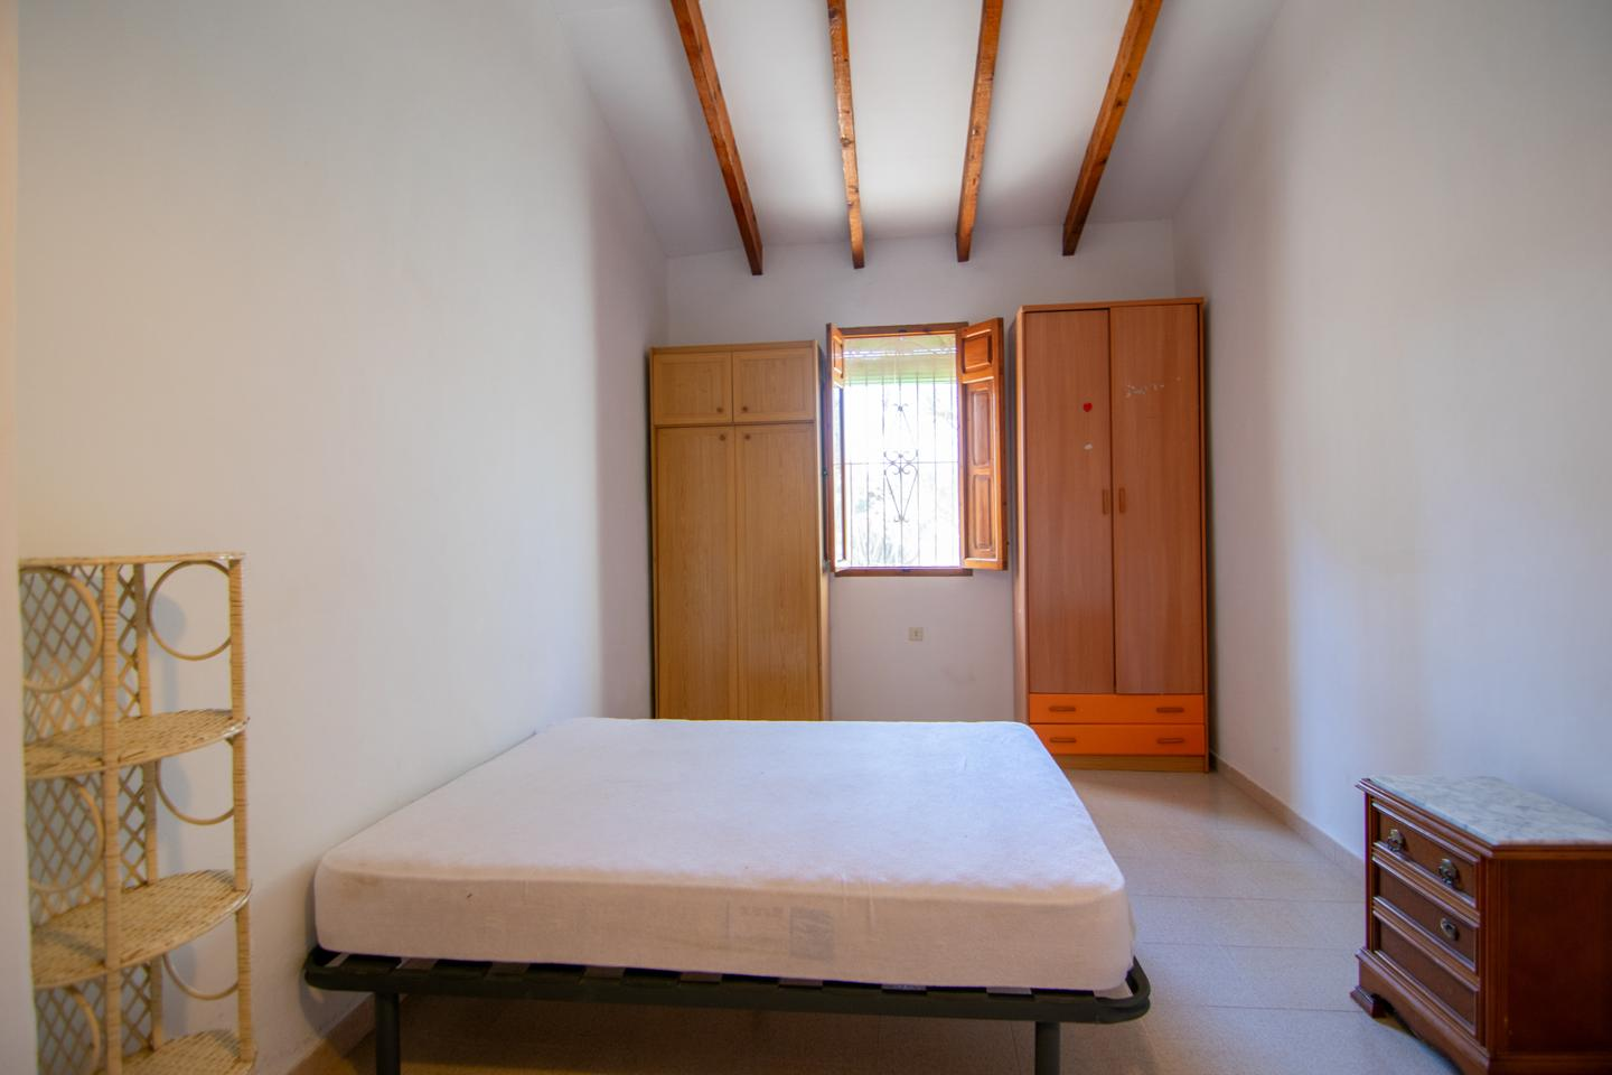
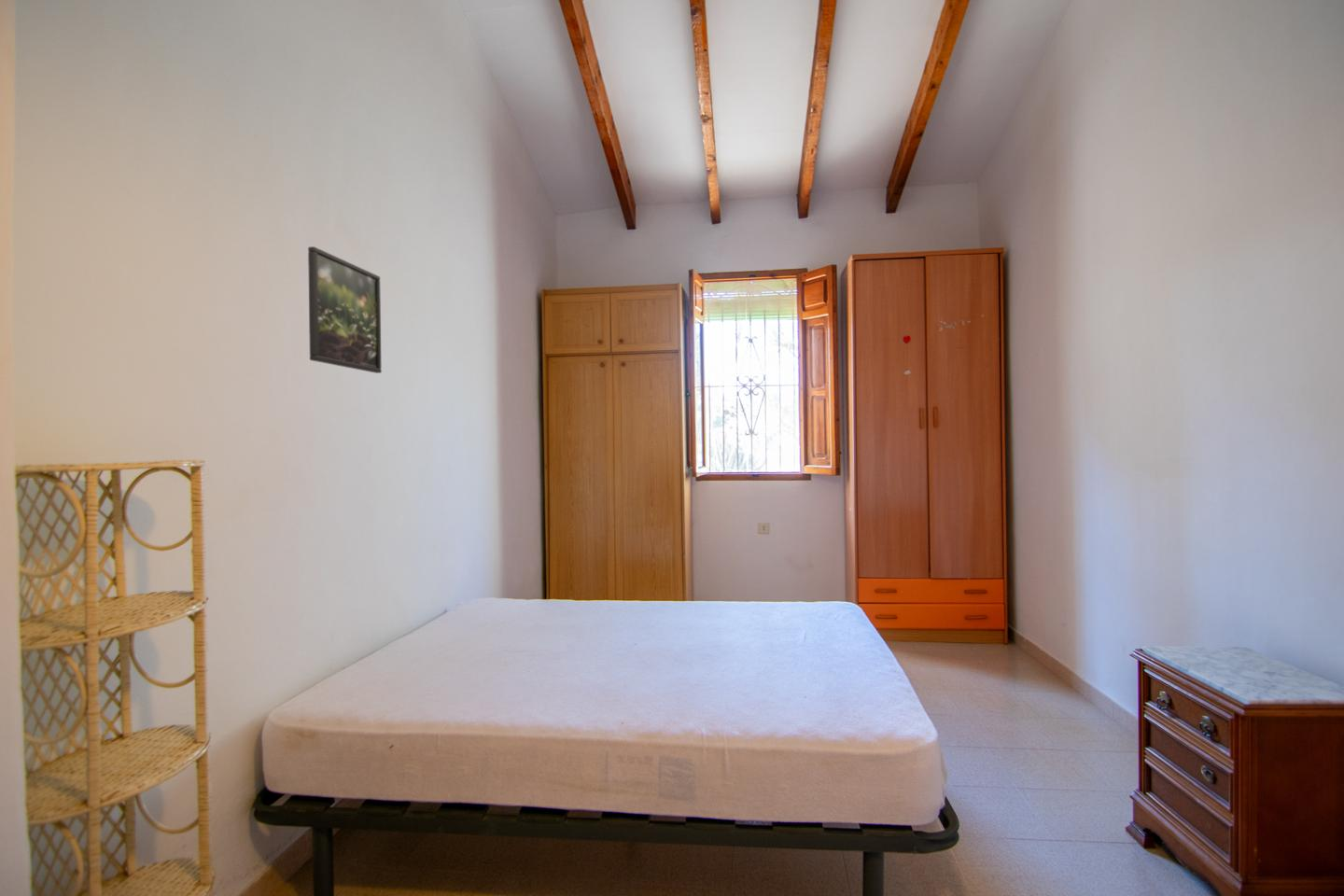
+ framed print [307,245,383,374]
